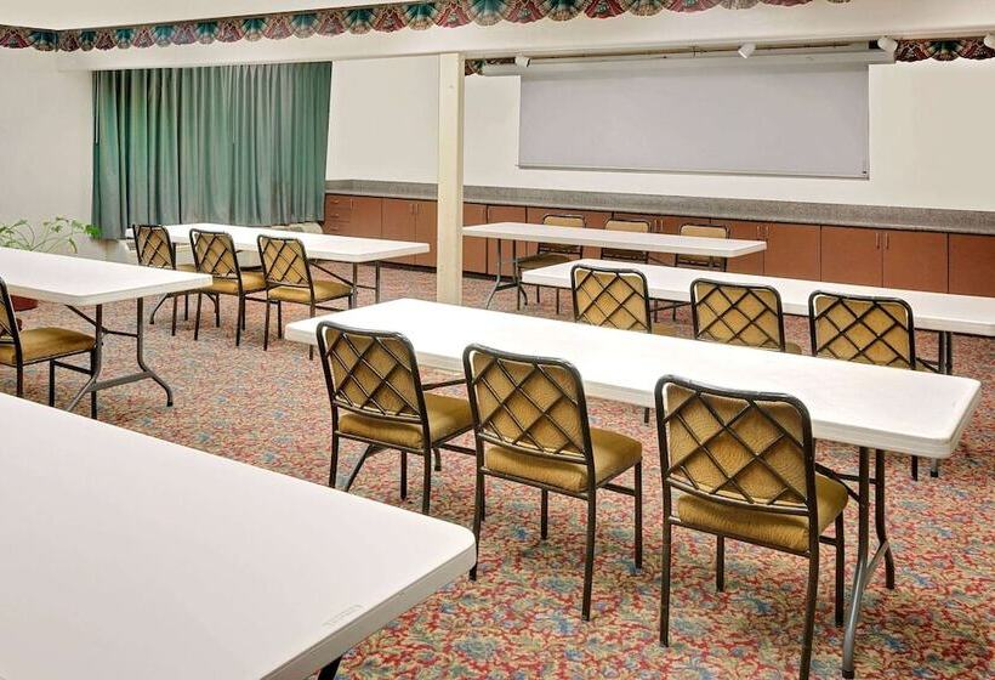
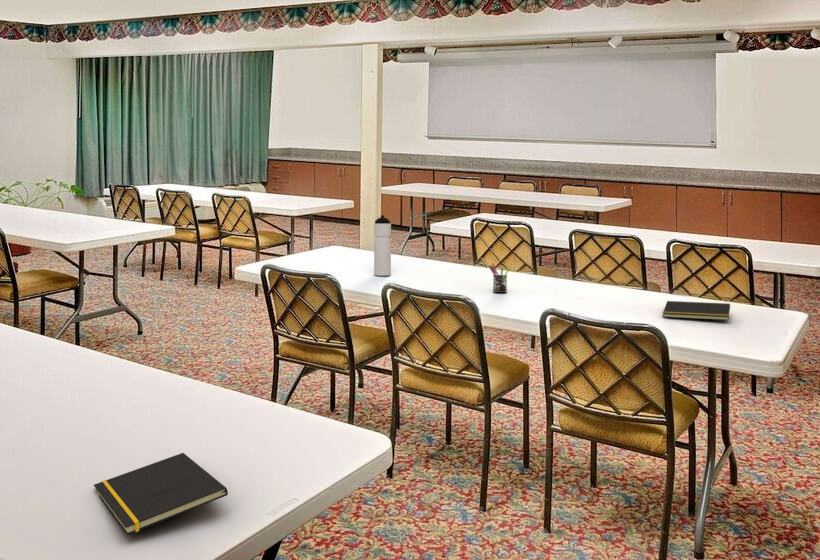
+ pen holder [489,262,511,294]
+ notepad [662,300,731,321]
+ notepad [93,452,229,536]
+ water bottle [373,214,392,277]
